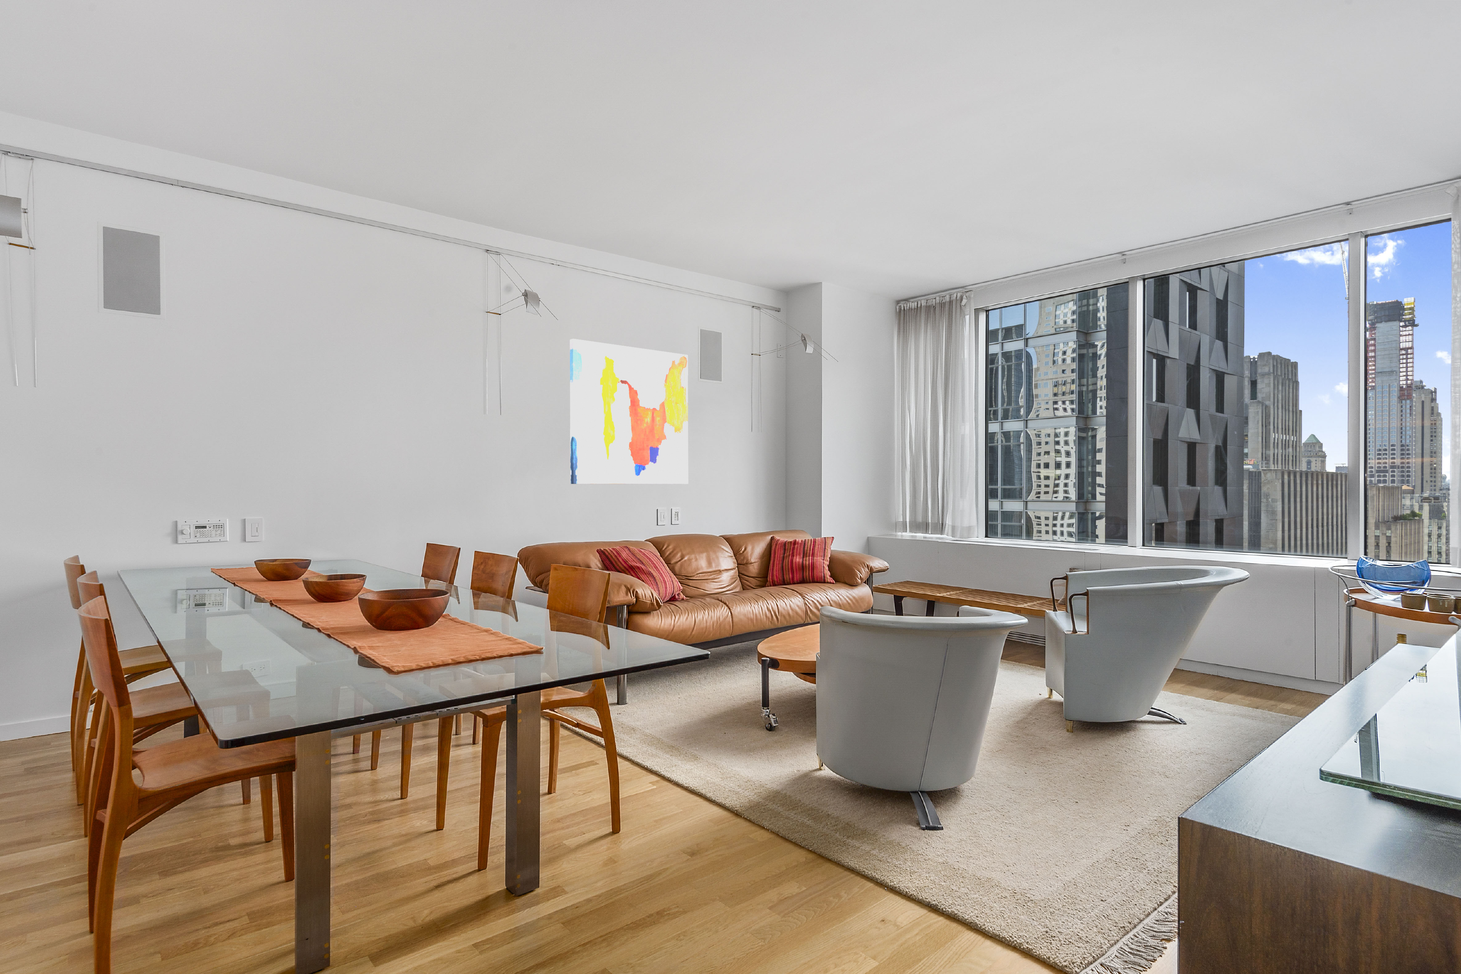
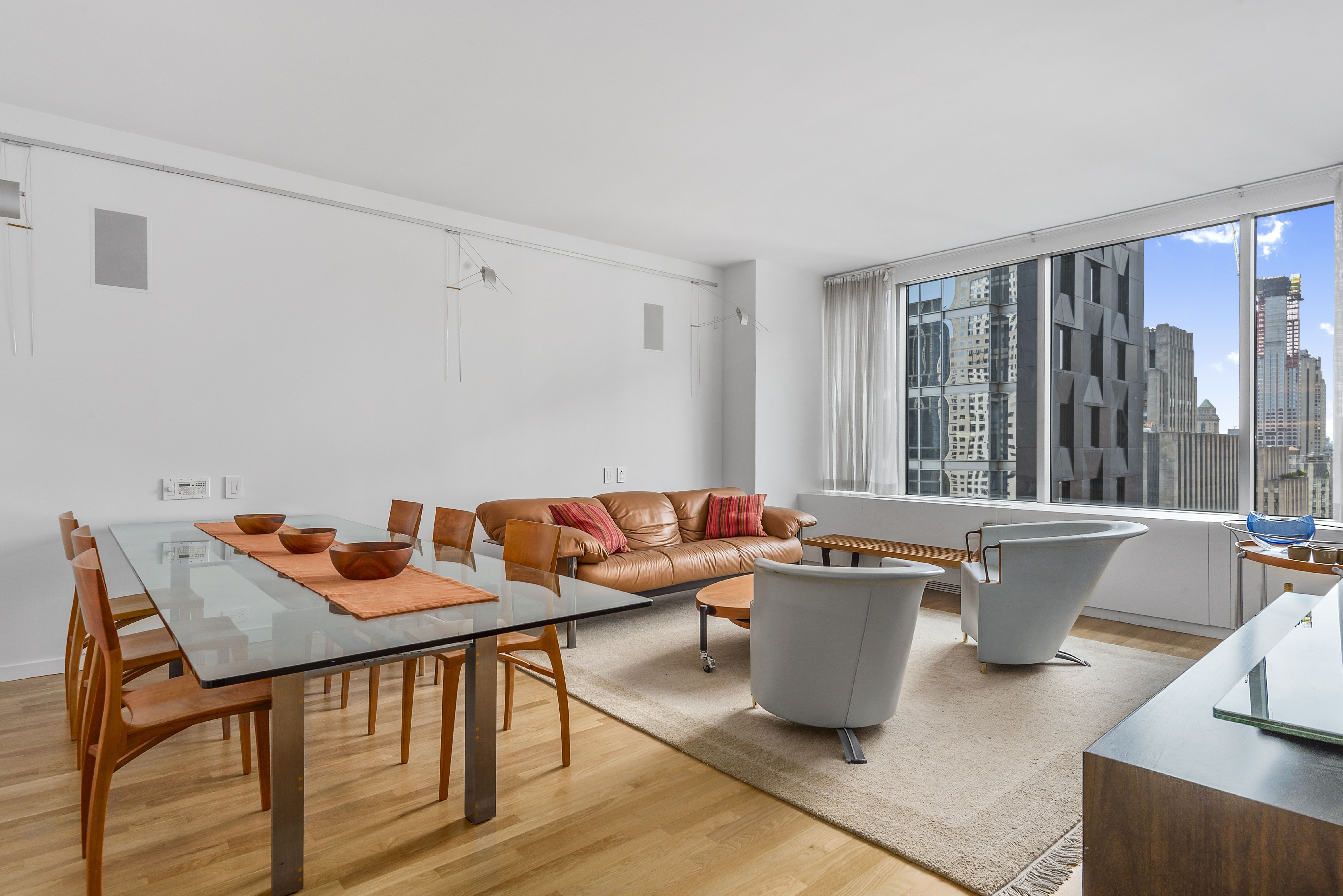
- wall art [570,338,689,484]
